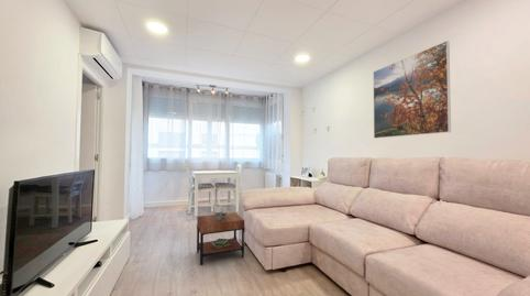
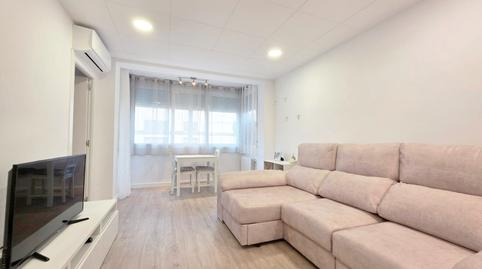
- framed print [373,40,452,140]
- side table [196,204,245,266]
